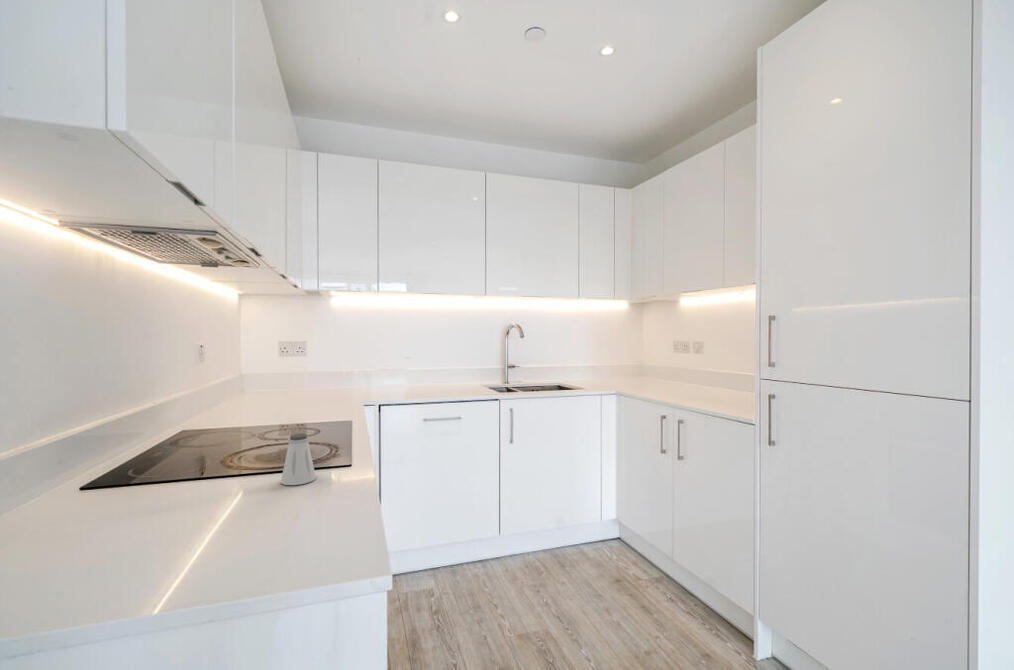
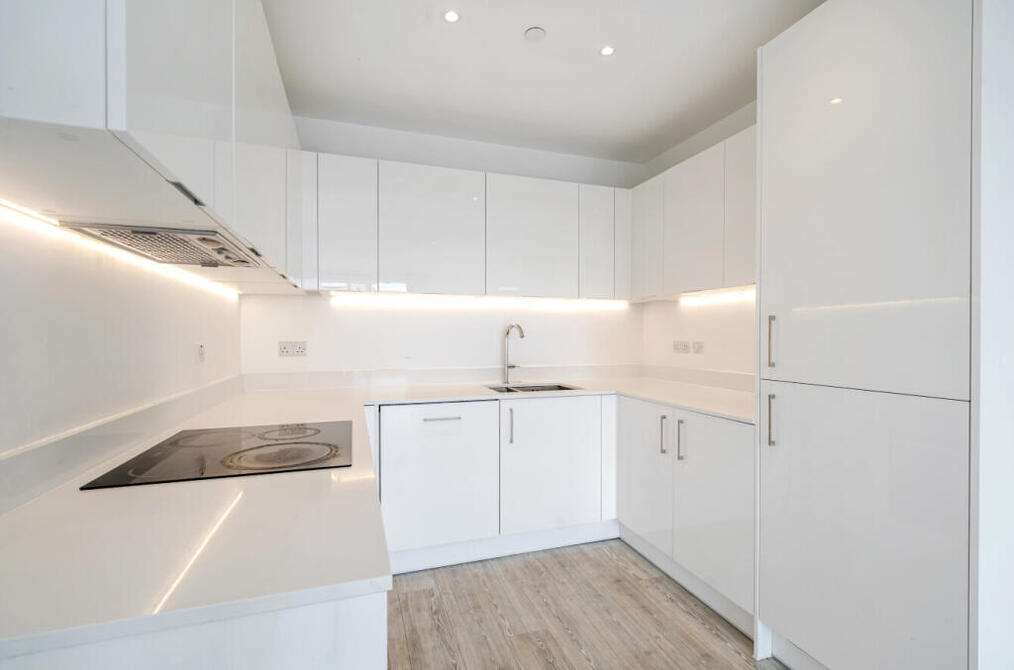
- saltshaker [280,433,317,486]
